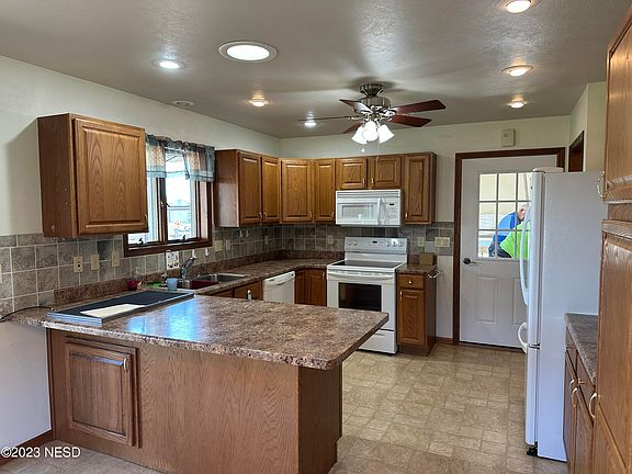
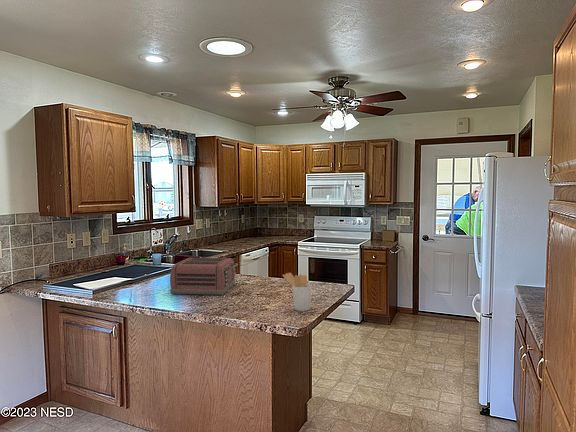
+ toaster [169,256,239,296]
+ utensil holder [282,272,313,312]
